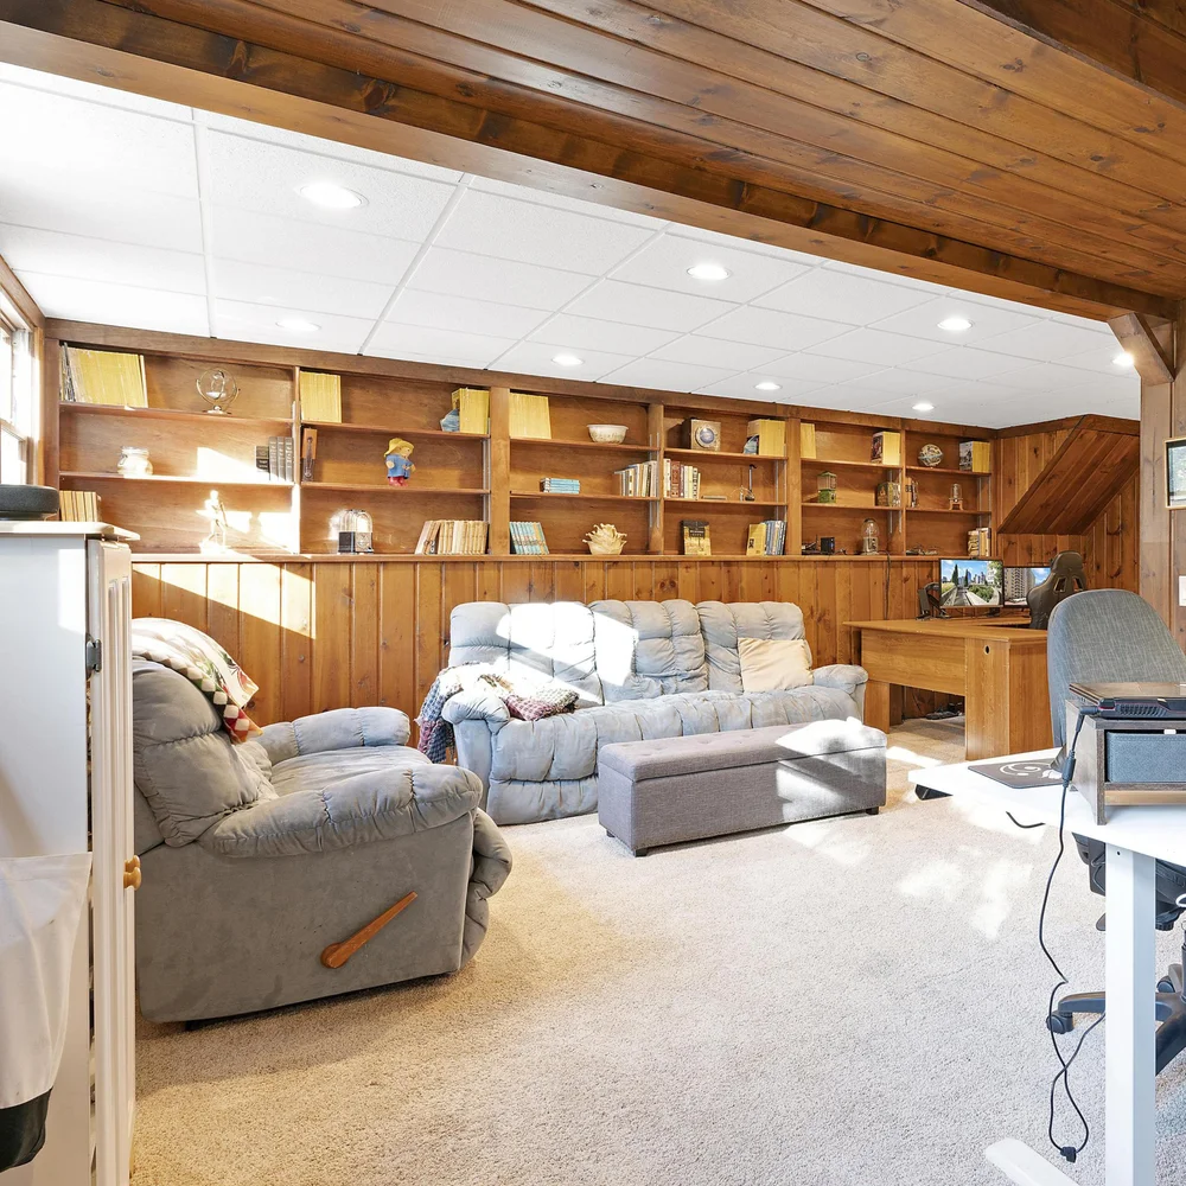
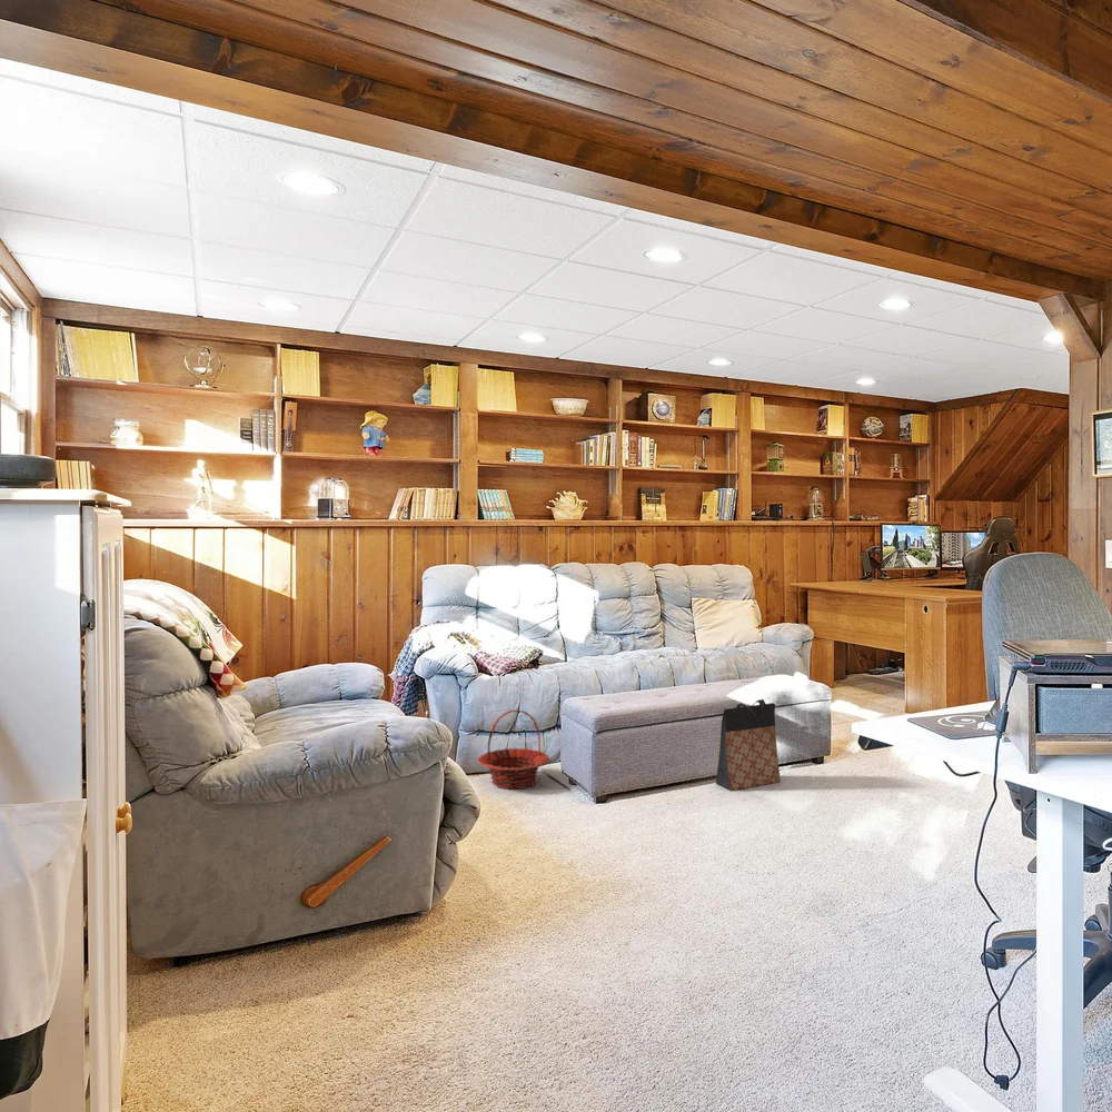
+ basket [477,708,552,790]
+ bag [715,698,782,792]
